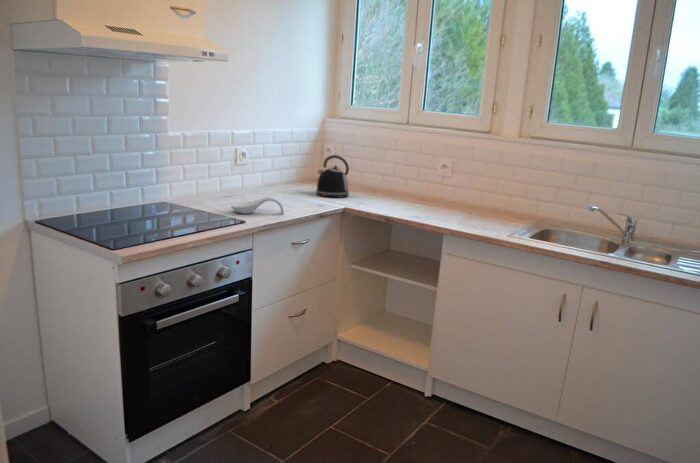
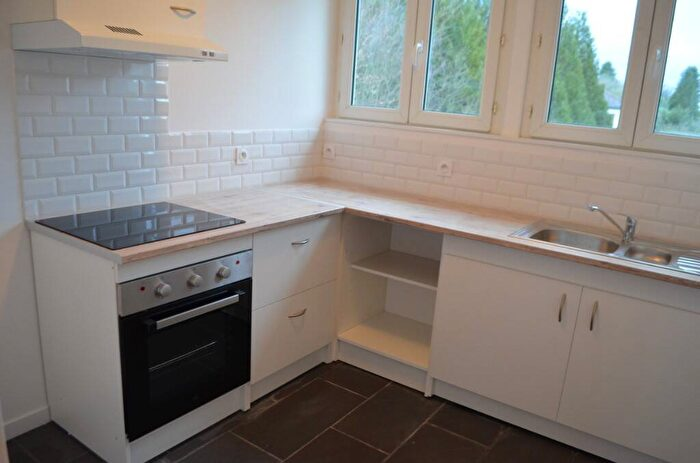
- kettle [315,154,350,199]
- spoon rest [230,196,285,215]
